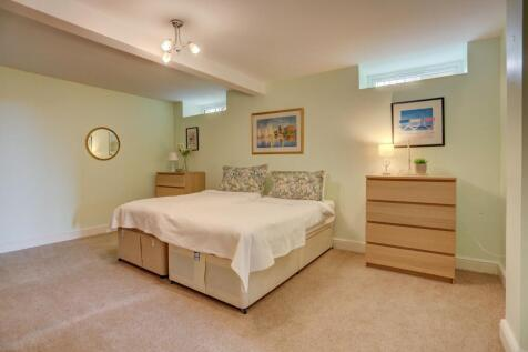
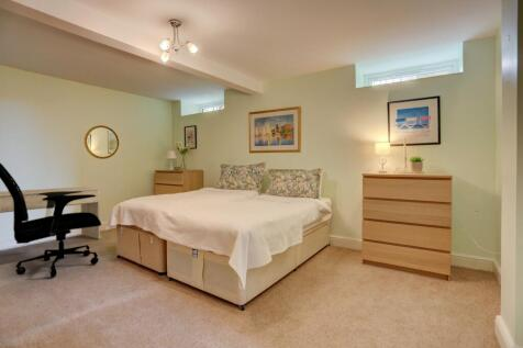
+ office chair [0,162,102,278]
+ desk [0,186,101,240]
